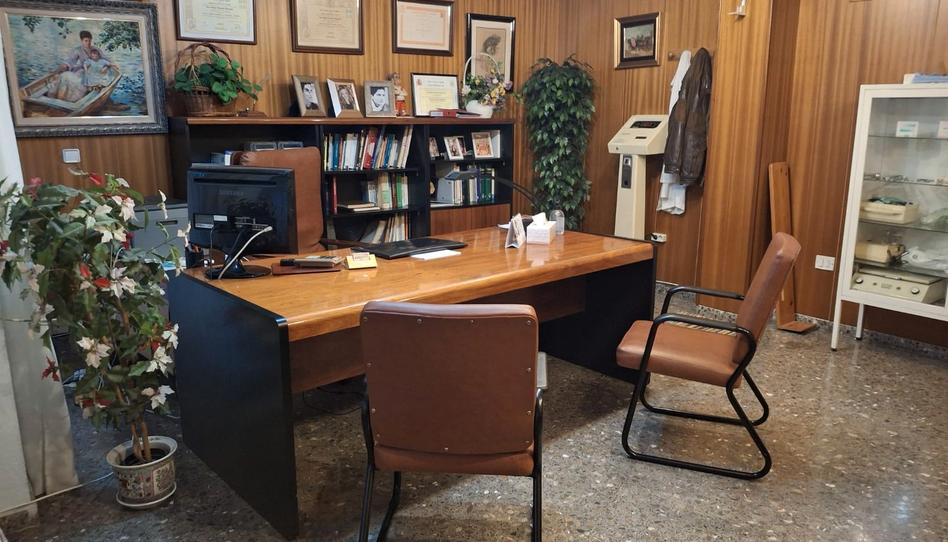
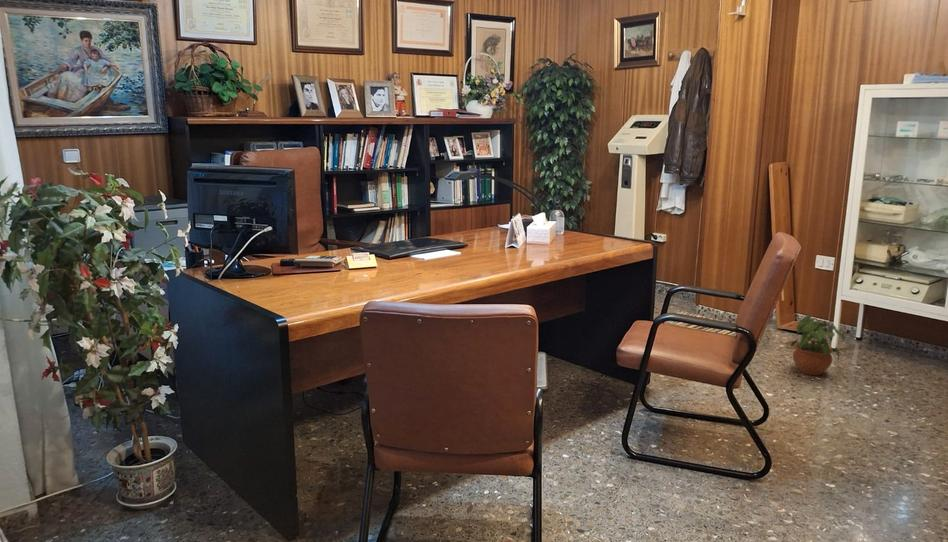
+ potted plant [790,313,846,376]
